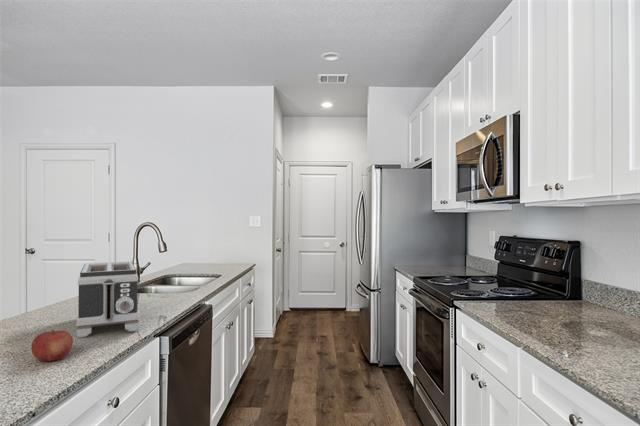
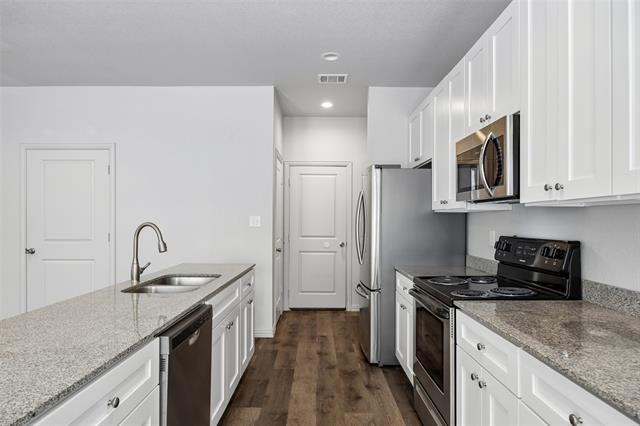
- toaster [75,261,140,339]
- fruit [30,329,74,362]
